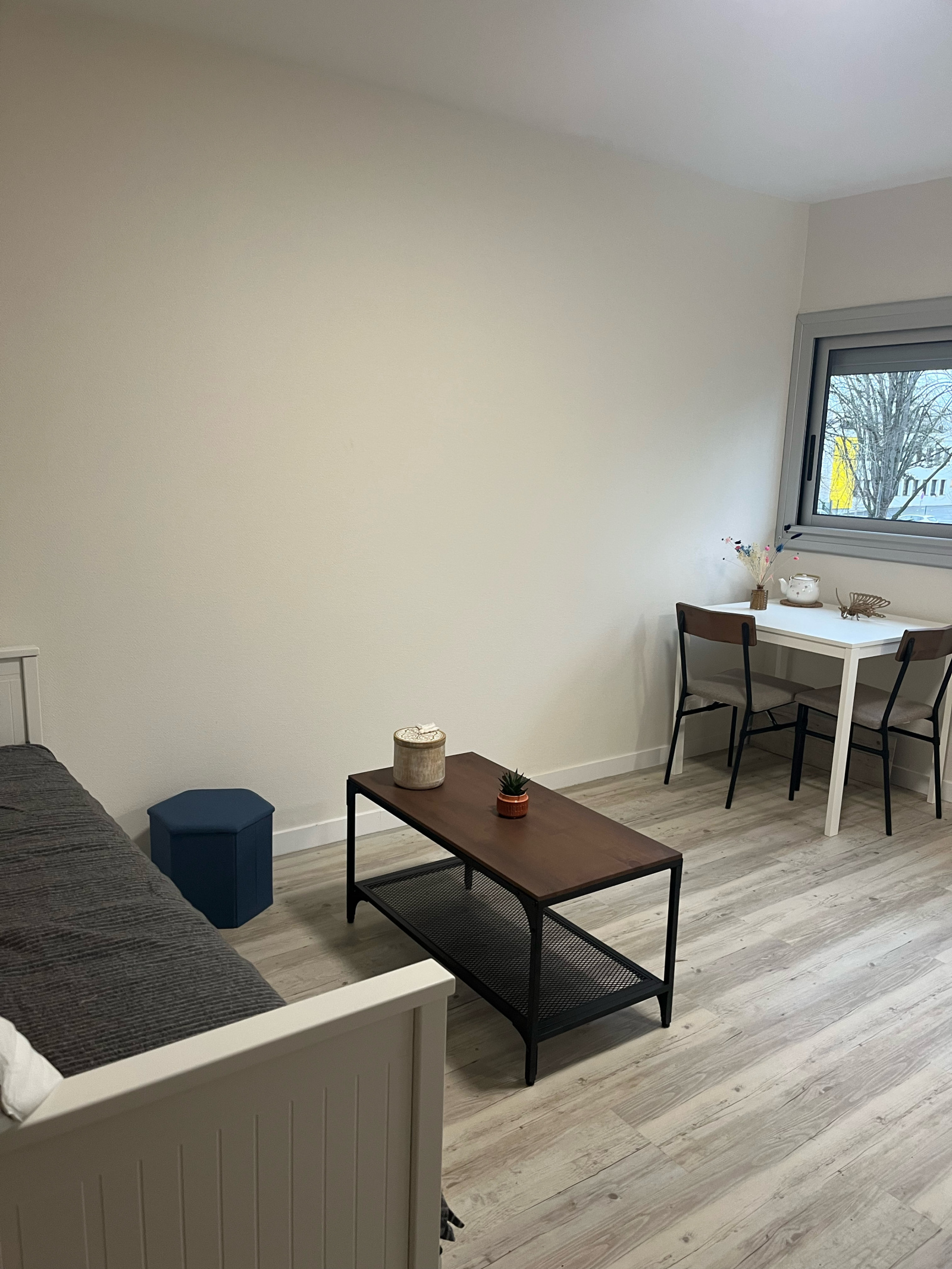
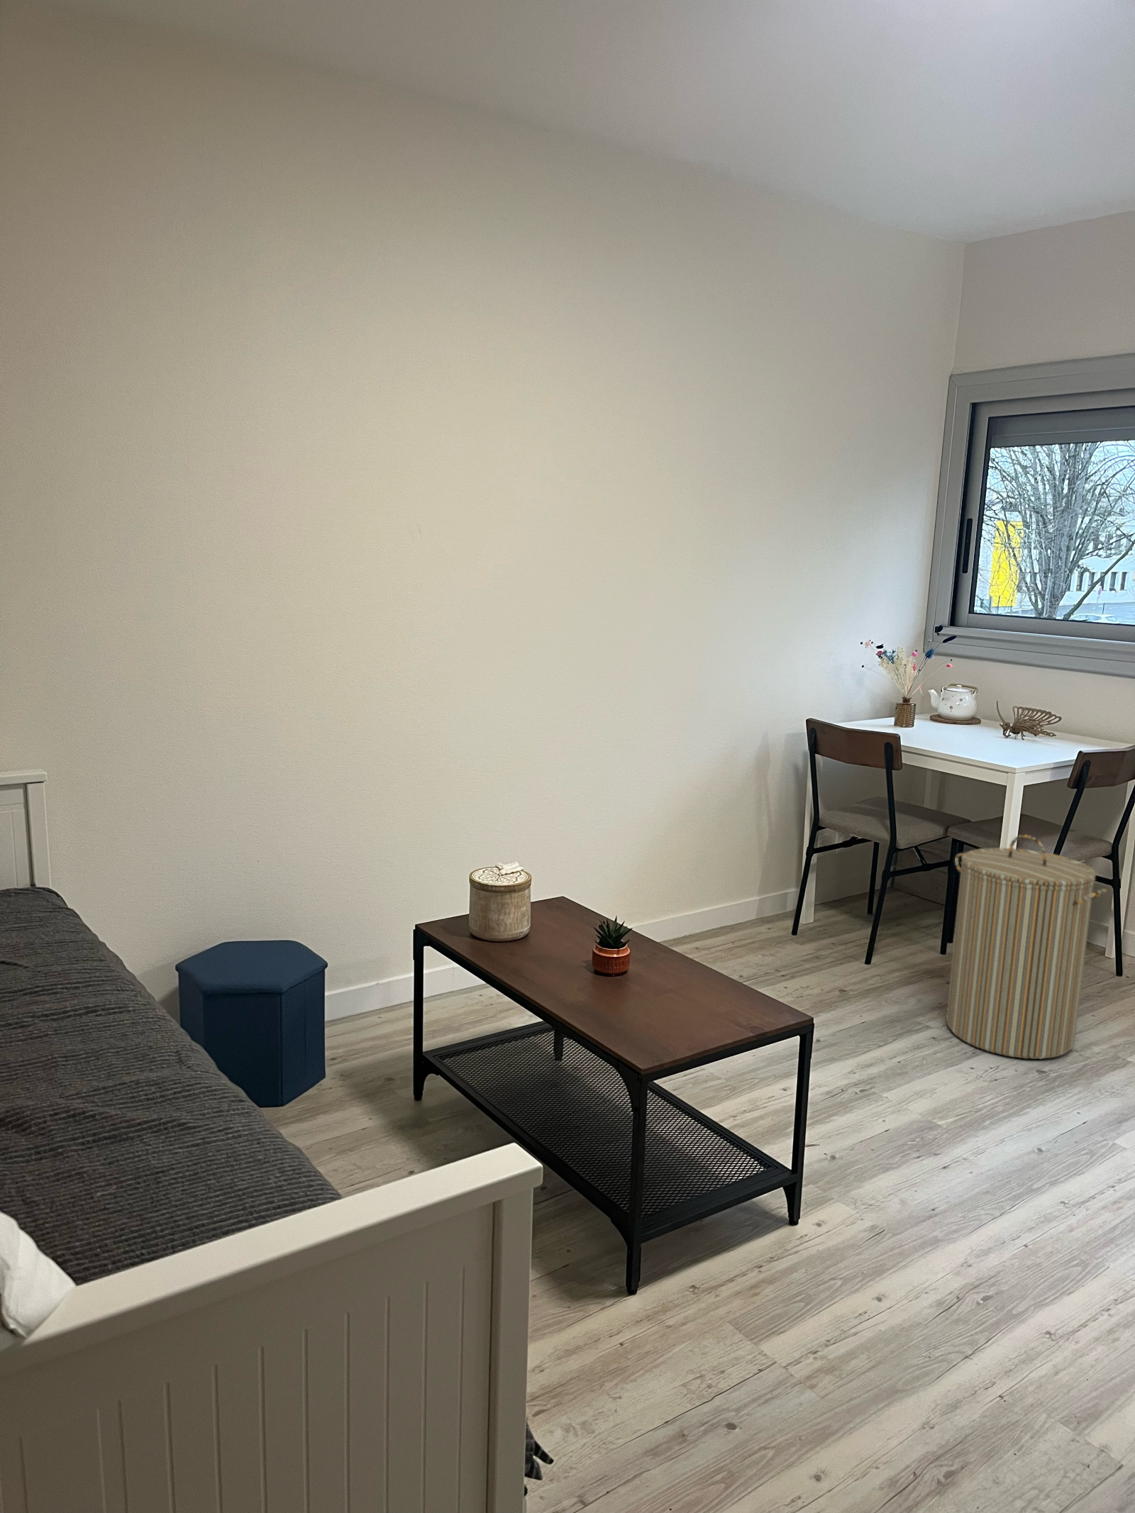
+ laundry hamper [945,835,1108,1060]
